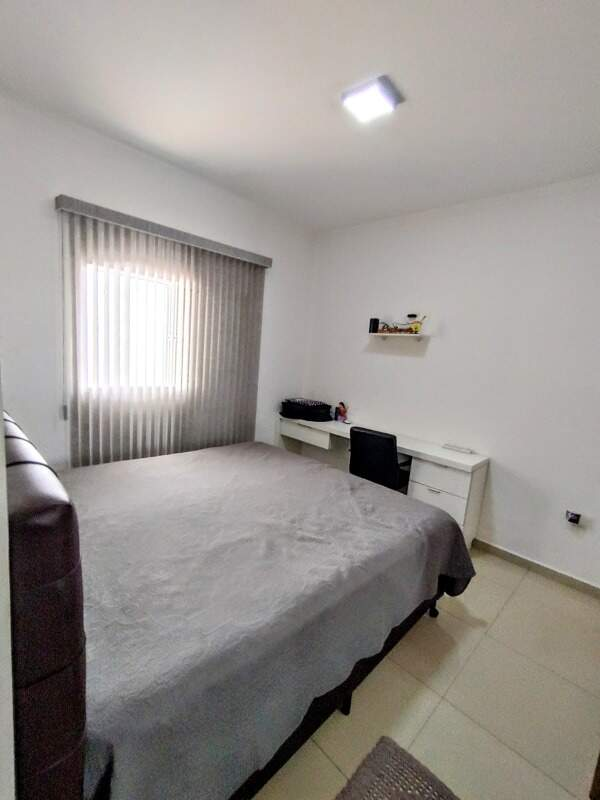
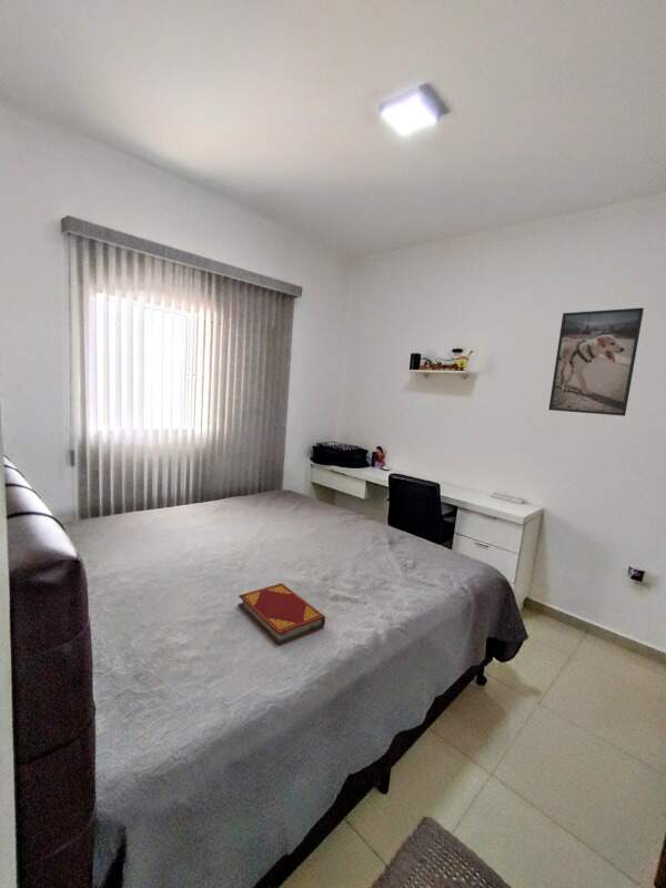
+ hardback book [238,583,326,646]
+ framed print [547,306,645,417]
